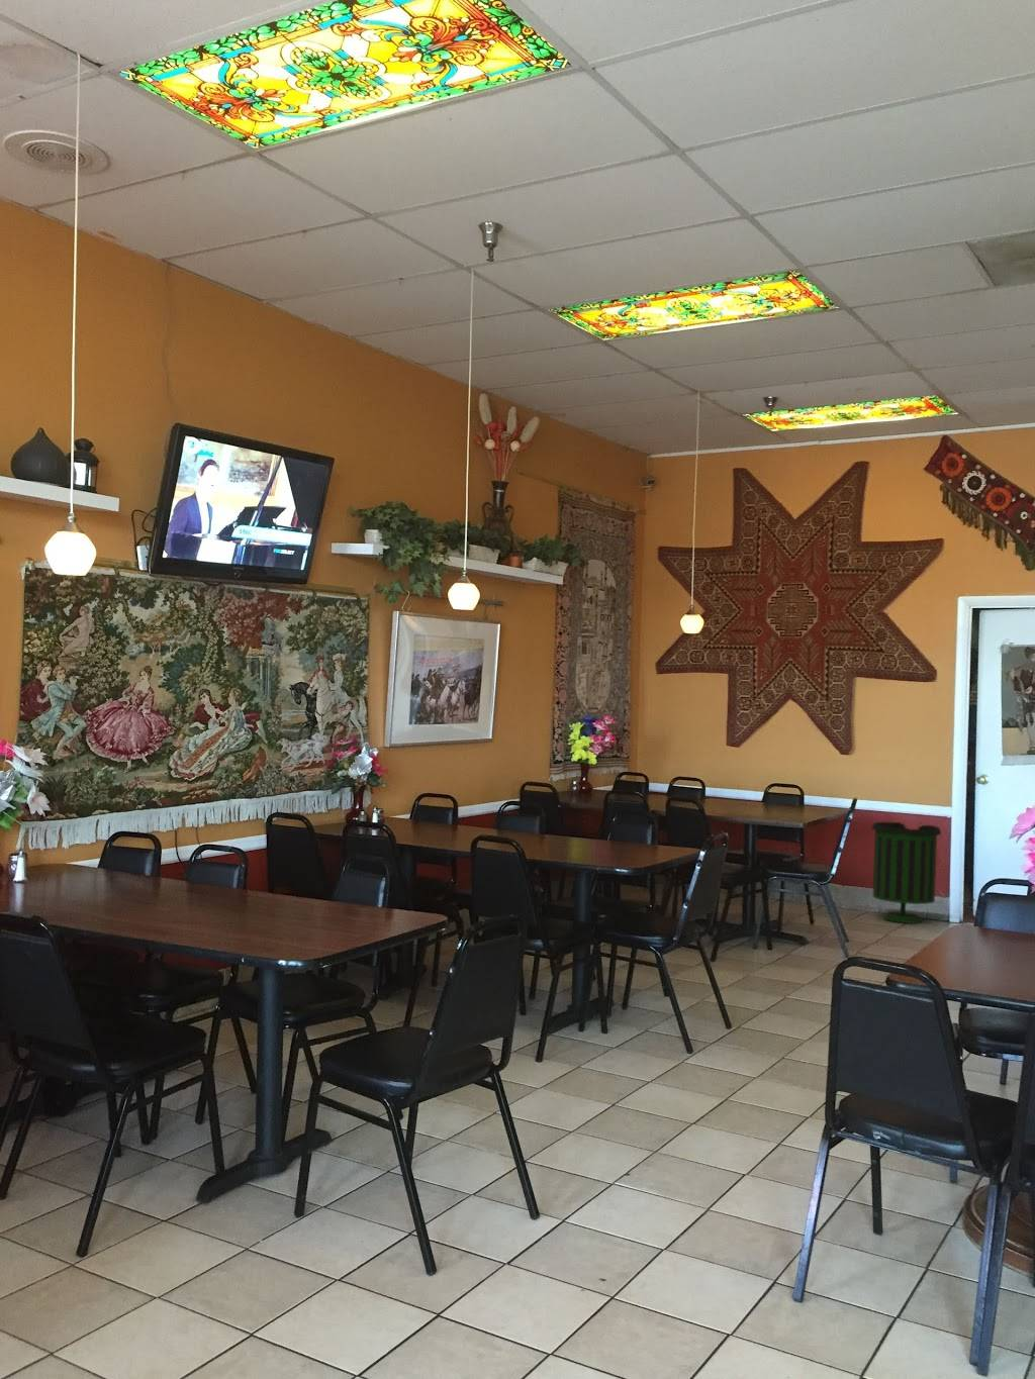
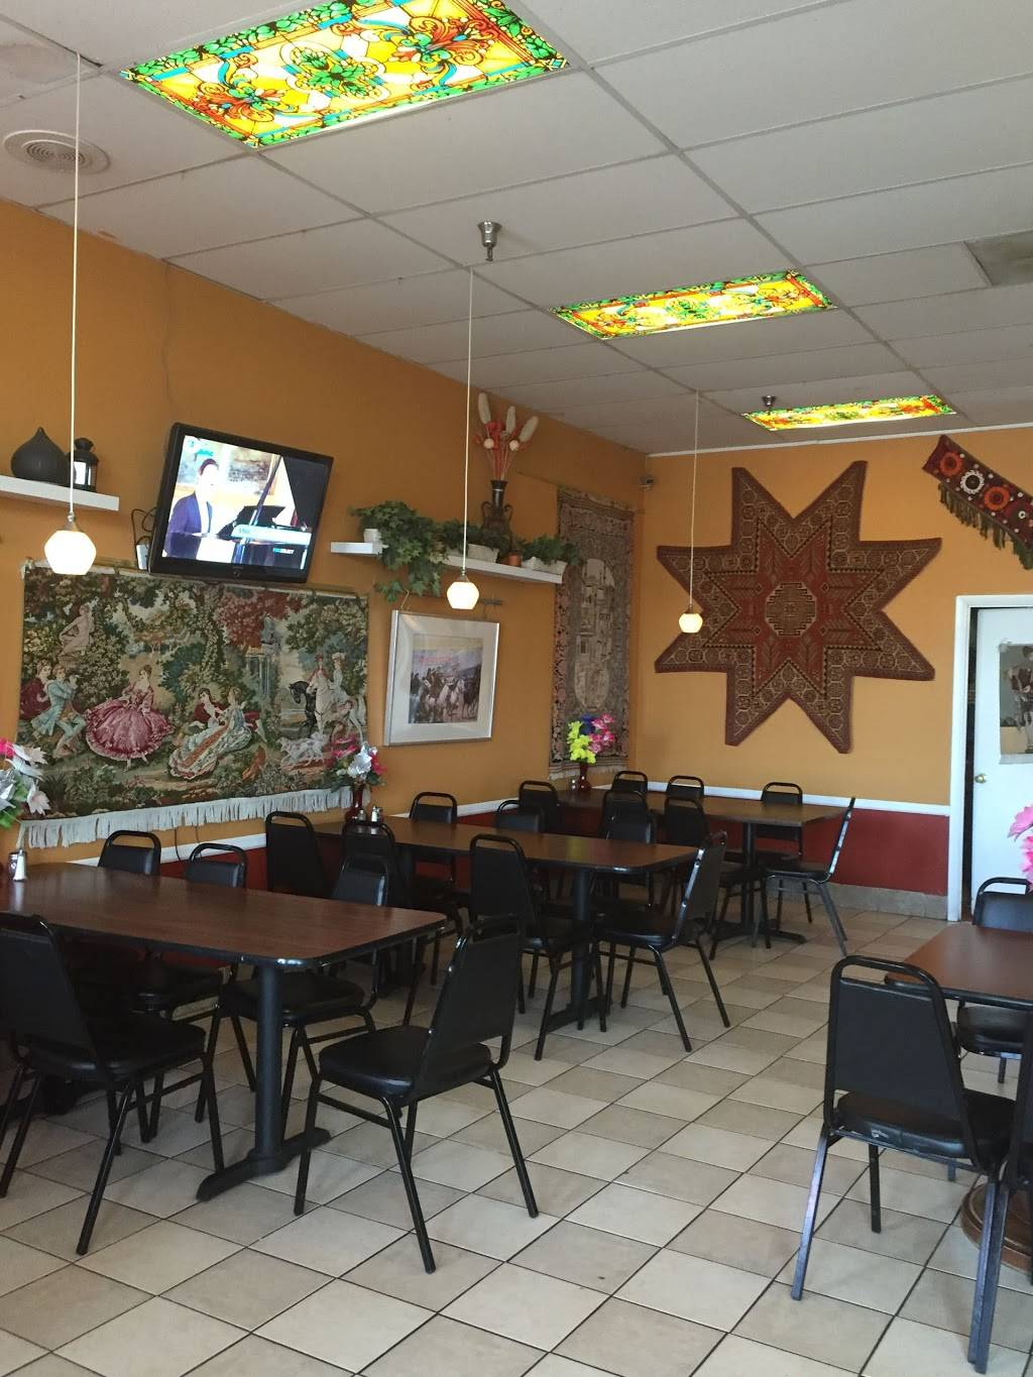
- trash can [870,822,942,925]
